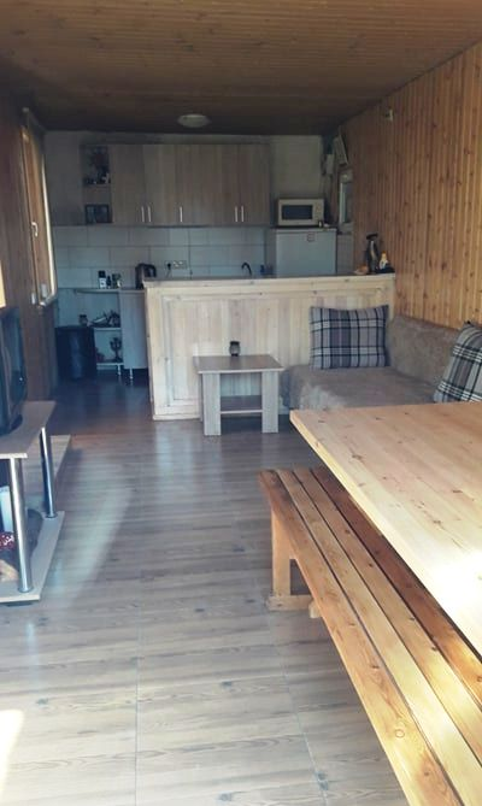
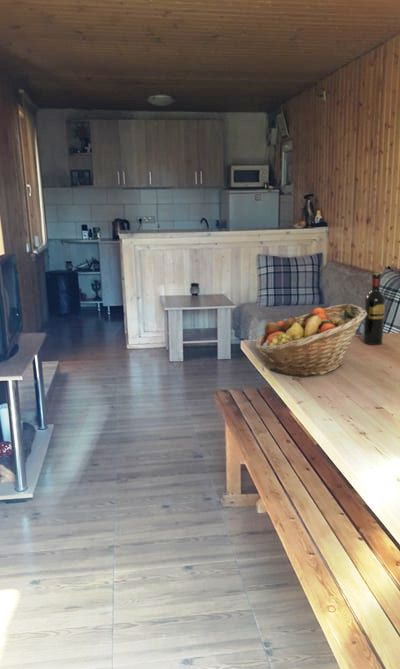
+ fruit basket [254,303,367,378]
+ wine bottle [362,272,386,346]
